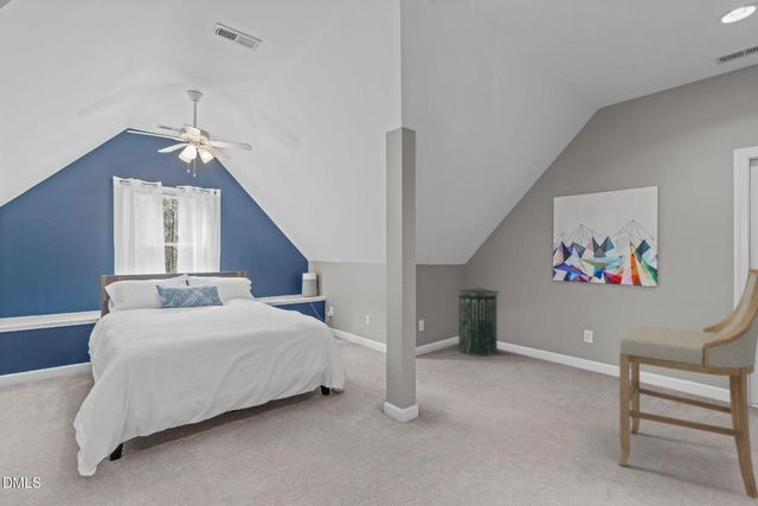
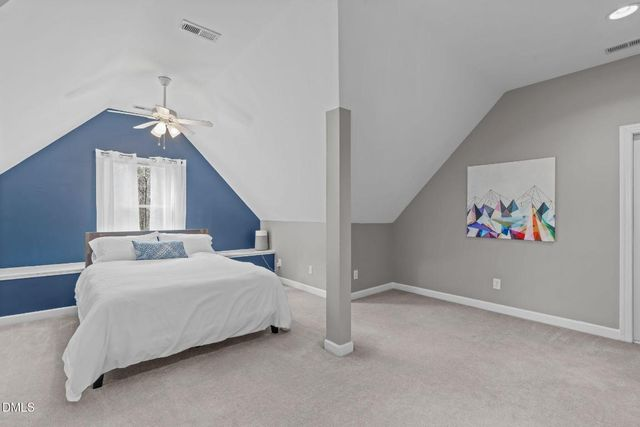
- trash can [455,287,500,357]
- bar stool [618,268,758,500]
